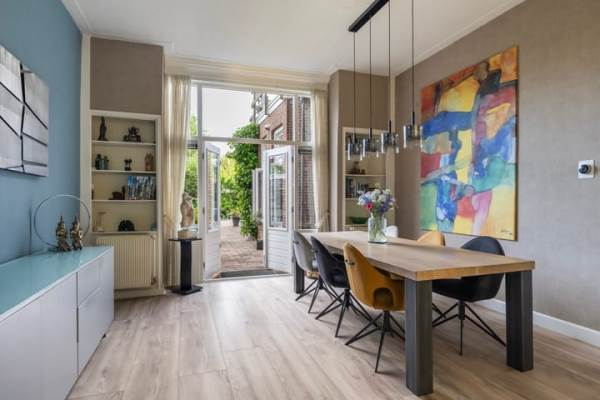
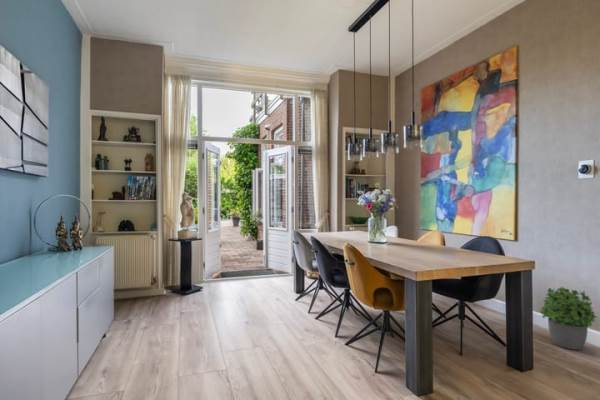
+ potted plant [538,286,598,351]
